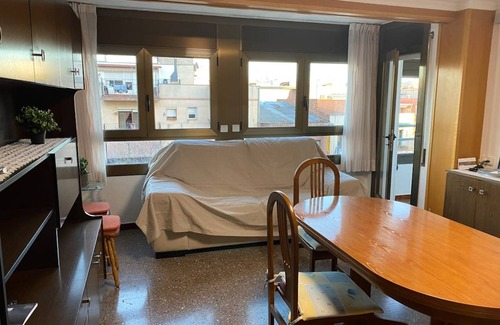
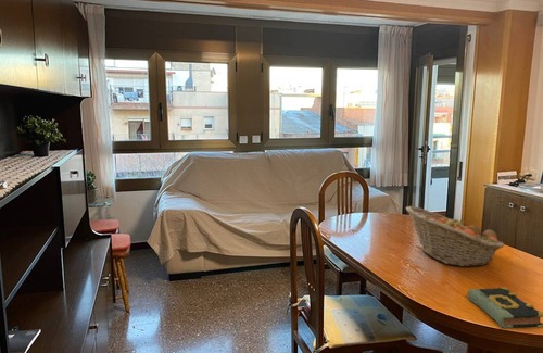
+ book [467,286,543,329]
+ fruit basket [405,205,505,267]
